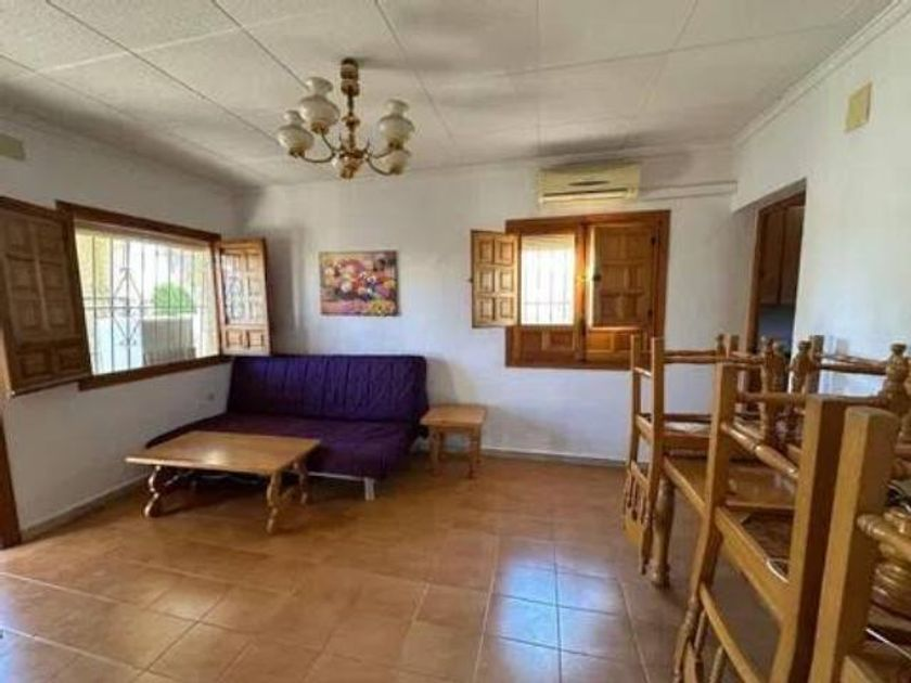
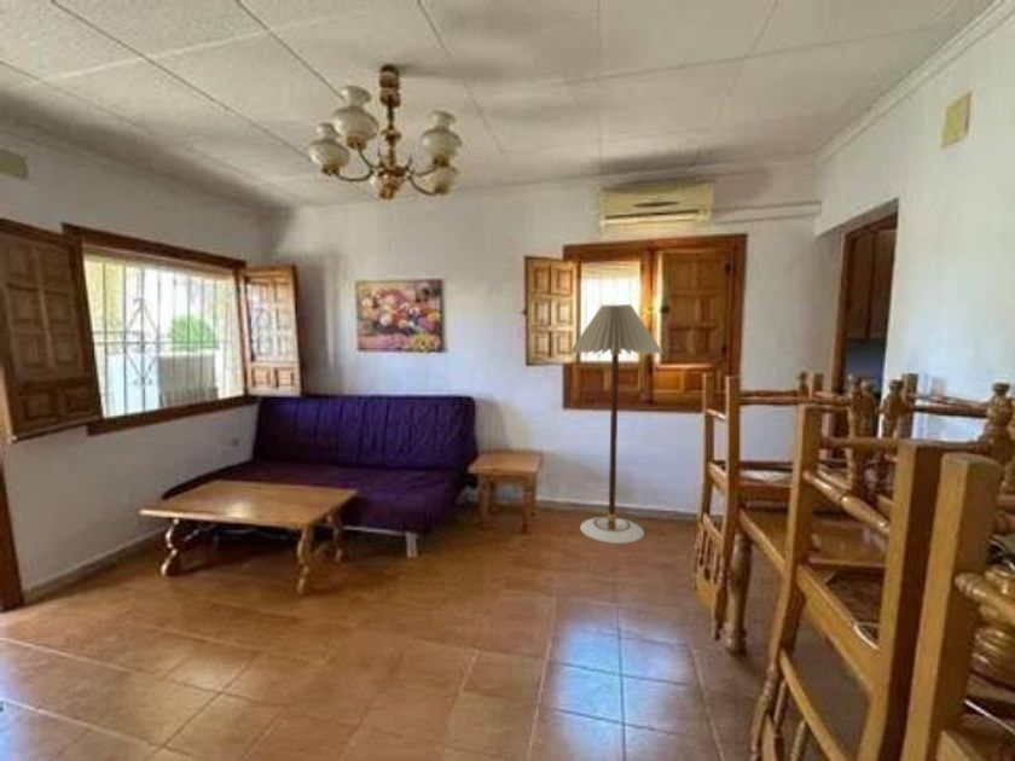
+ floor lamp [568,303,665,545]
